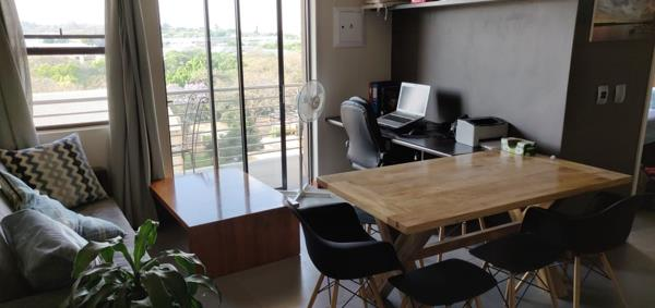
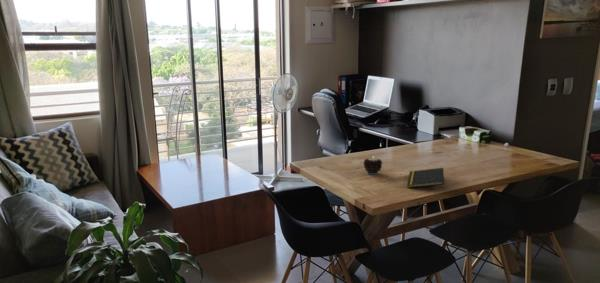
+ notepad [406,167,445,189]
+ candle [363,157,383,176]
